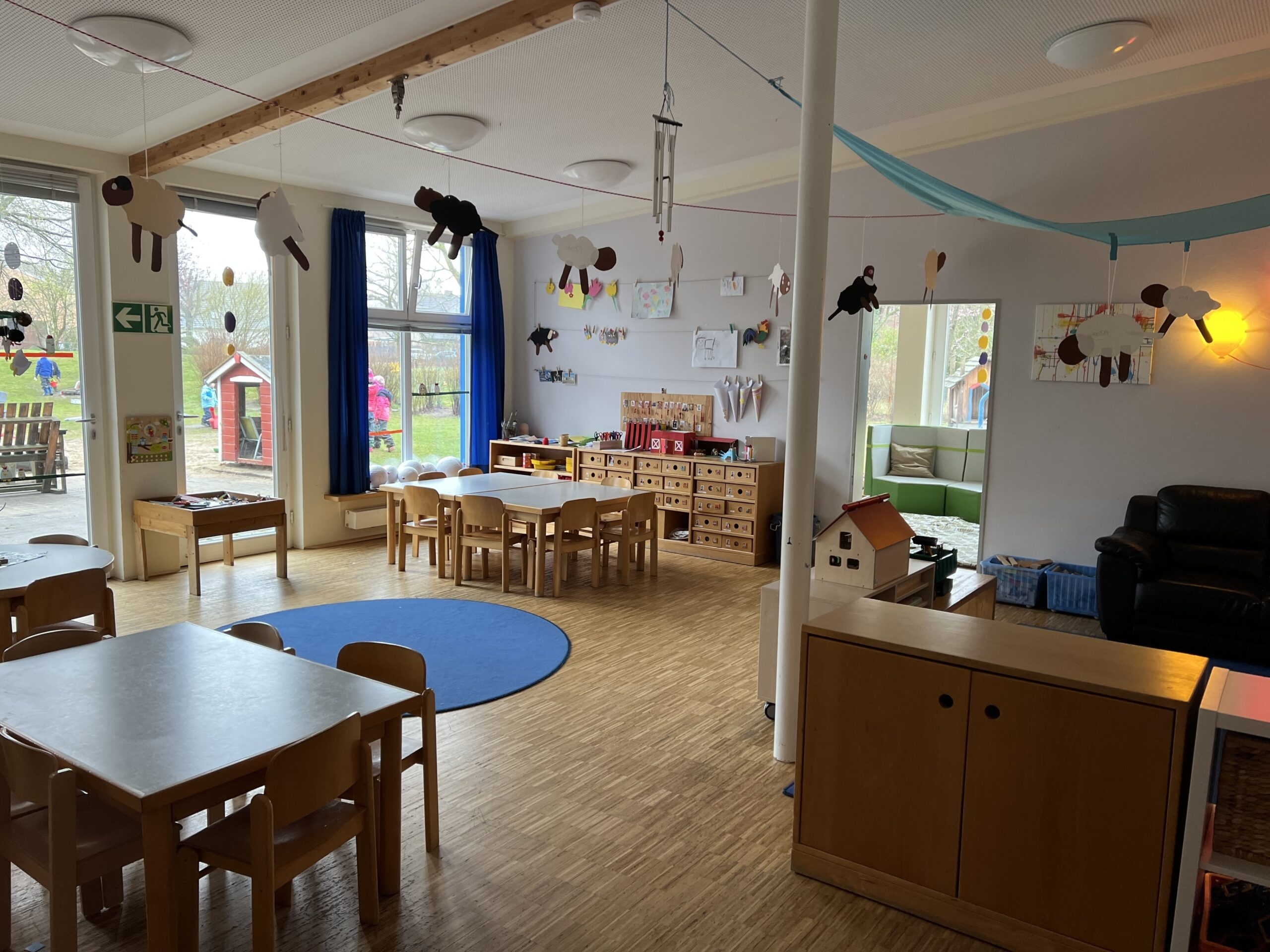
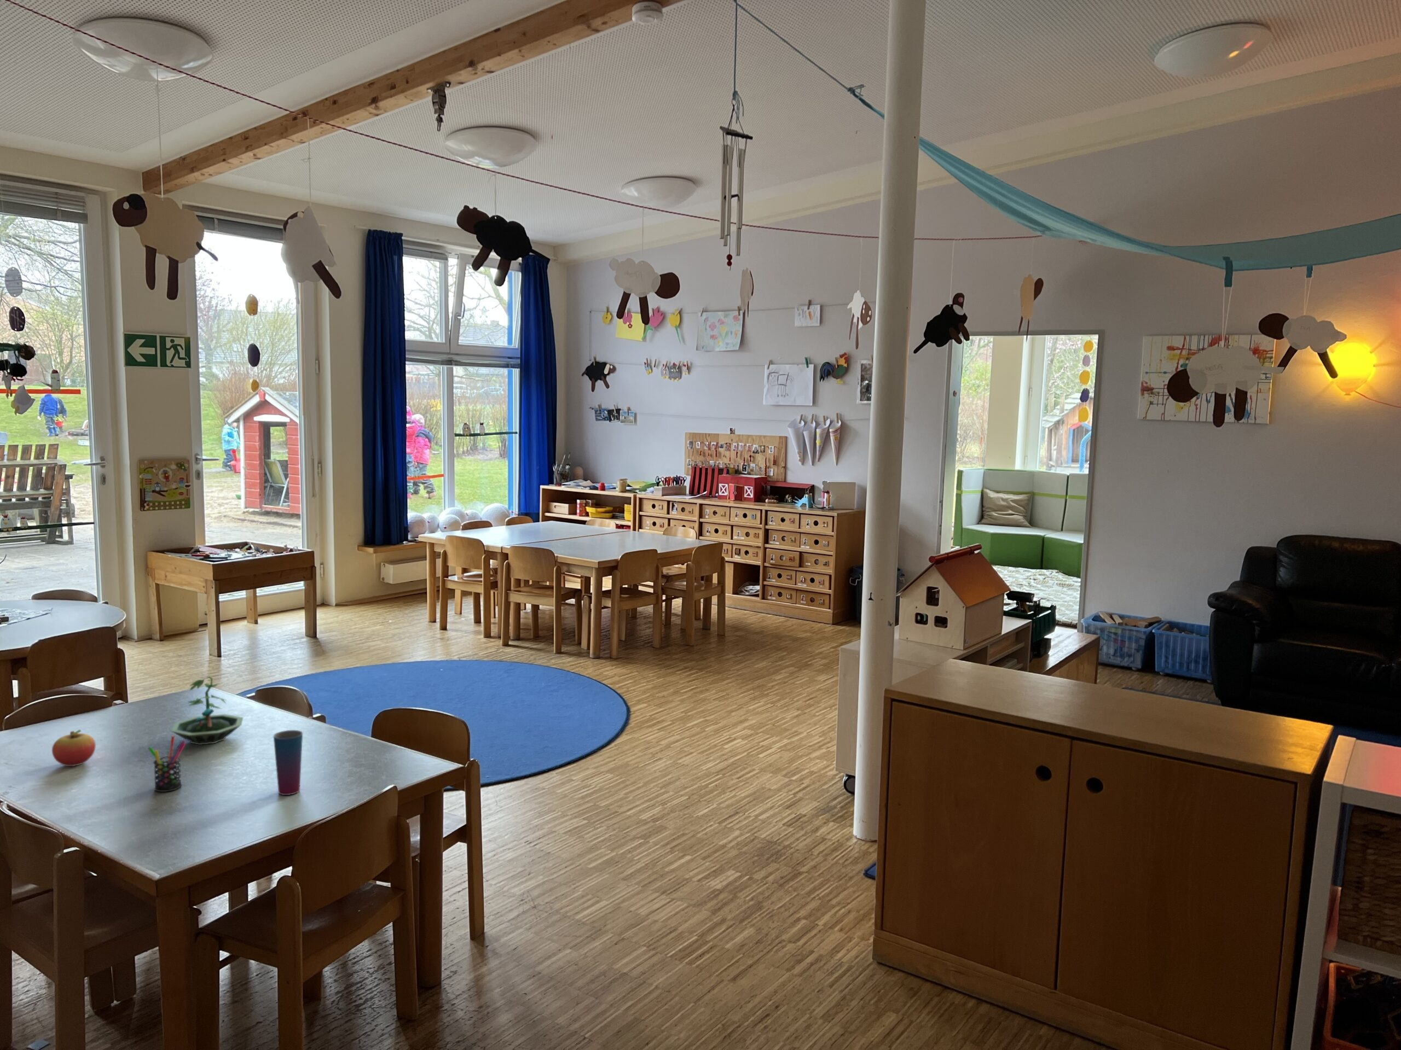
+ pen holder [148,736,186,792]
+ cup [274,729,303,795]
+ fruit [52,729,96,767]
+ terrarium [170,674,244,746]
